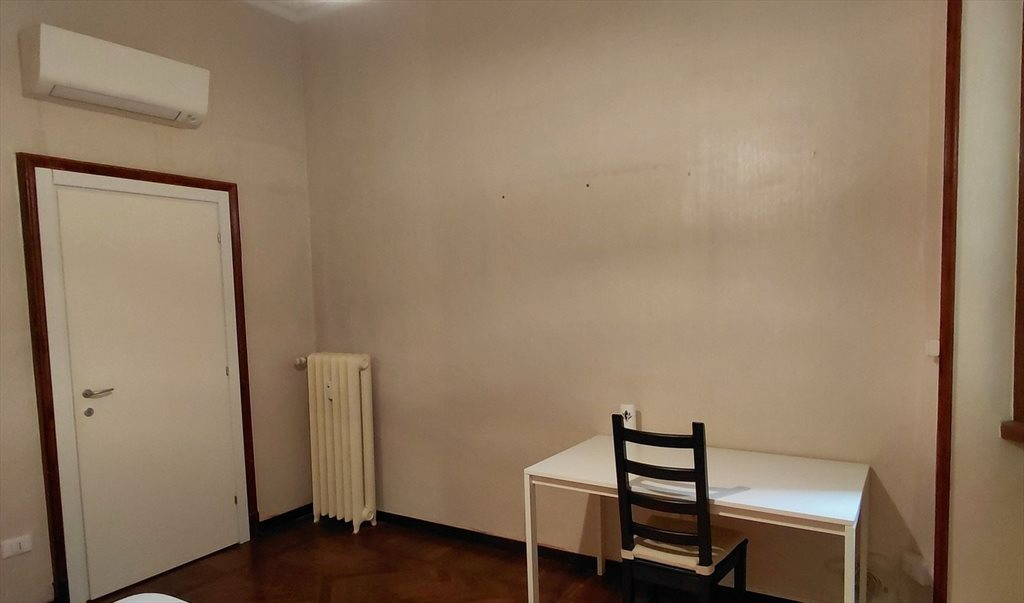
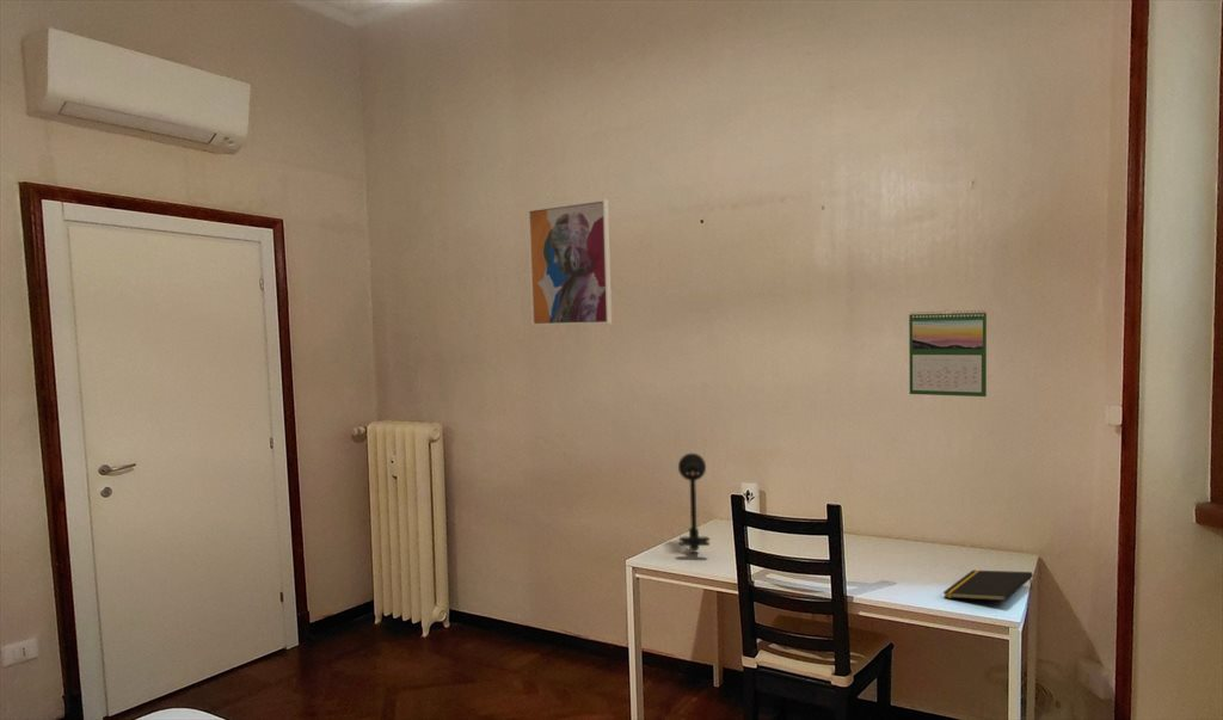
+ calendar [908,308,988,398]
+ desk lamp [677,453,711,552]
+ notepad [942,570,1034,602]
+ wall art [527,198,613,327]
